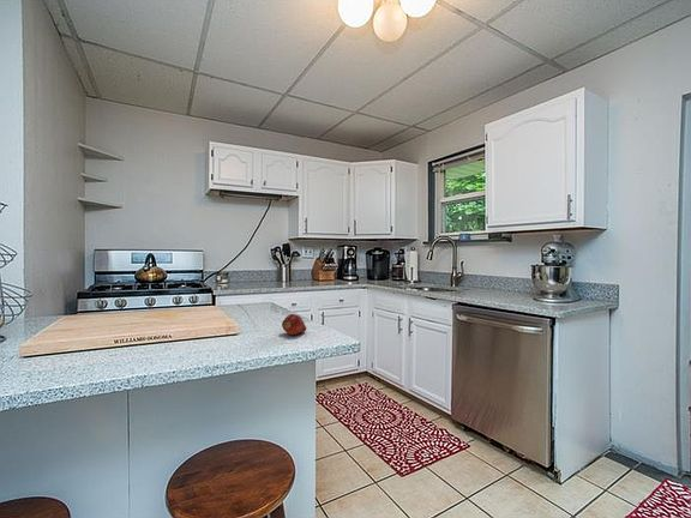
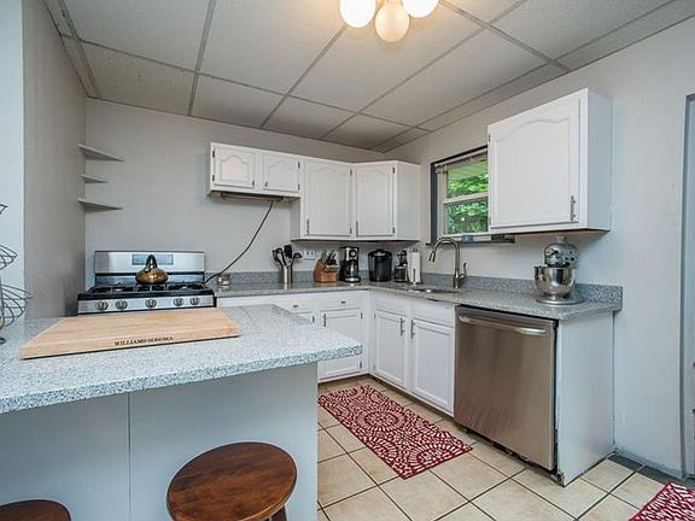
- fruit [281,313,307,336]
